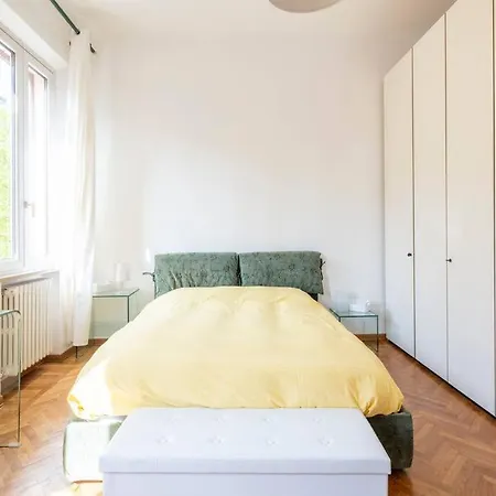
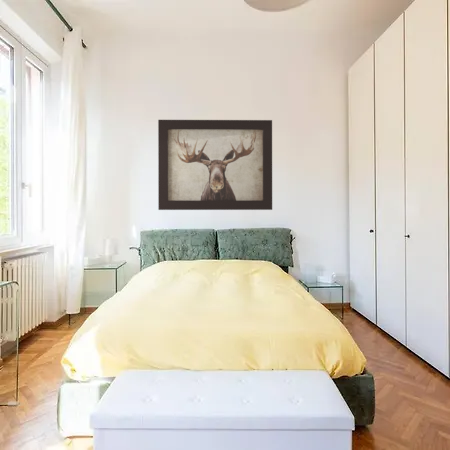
+ wall art [157,119,273,211]
